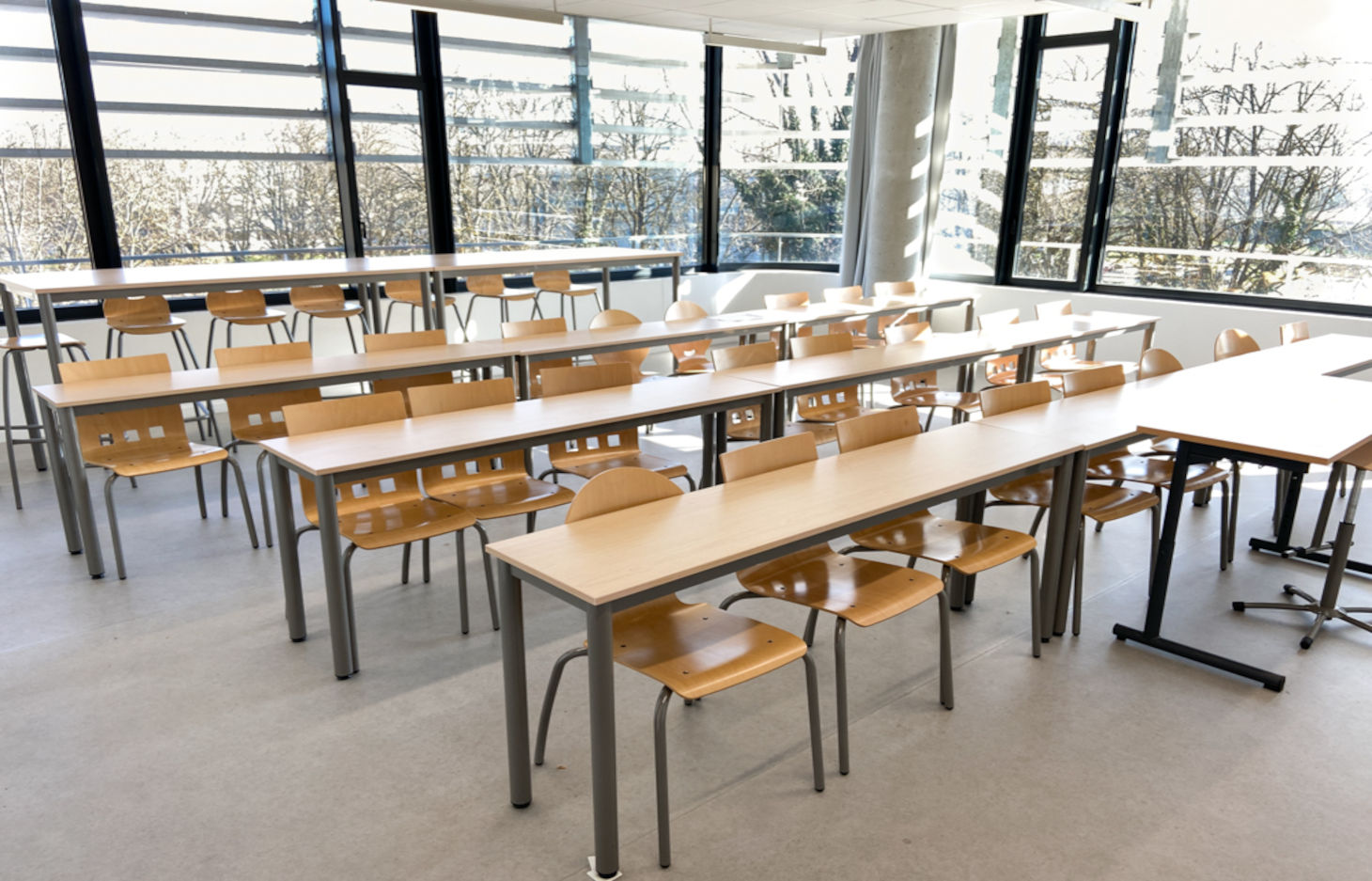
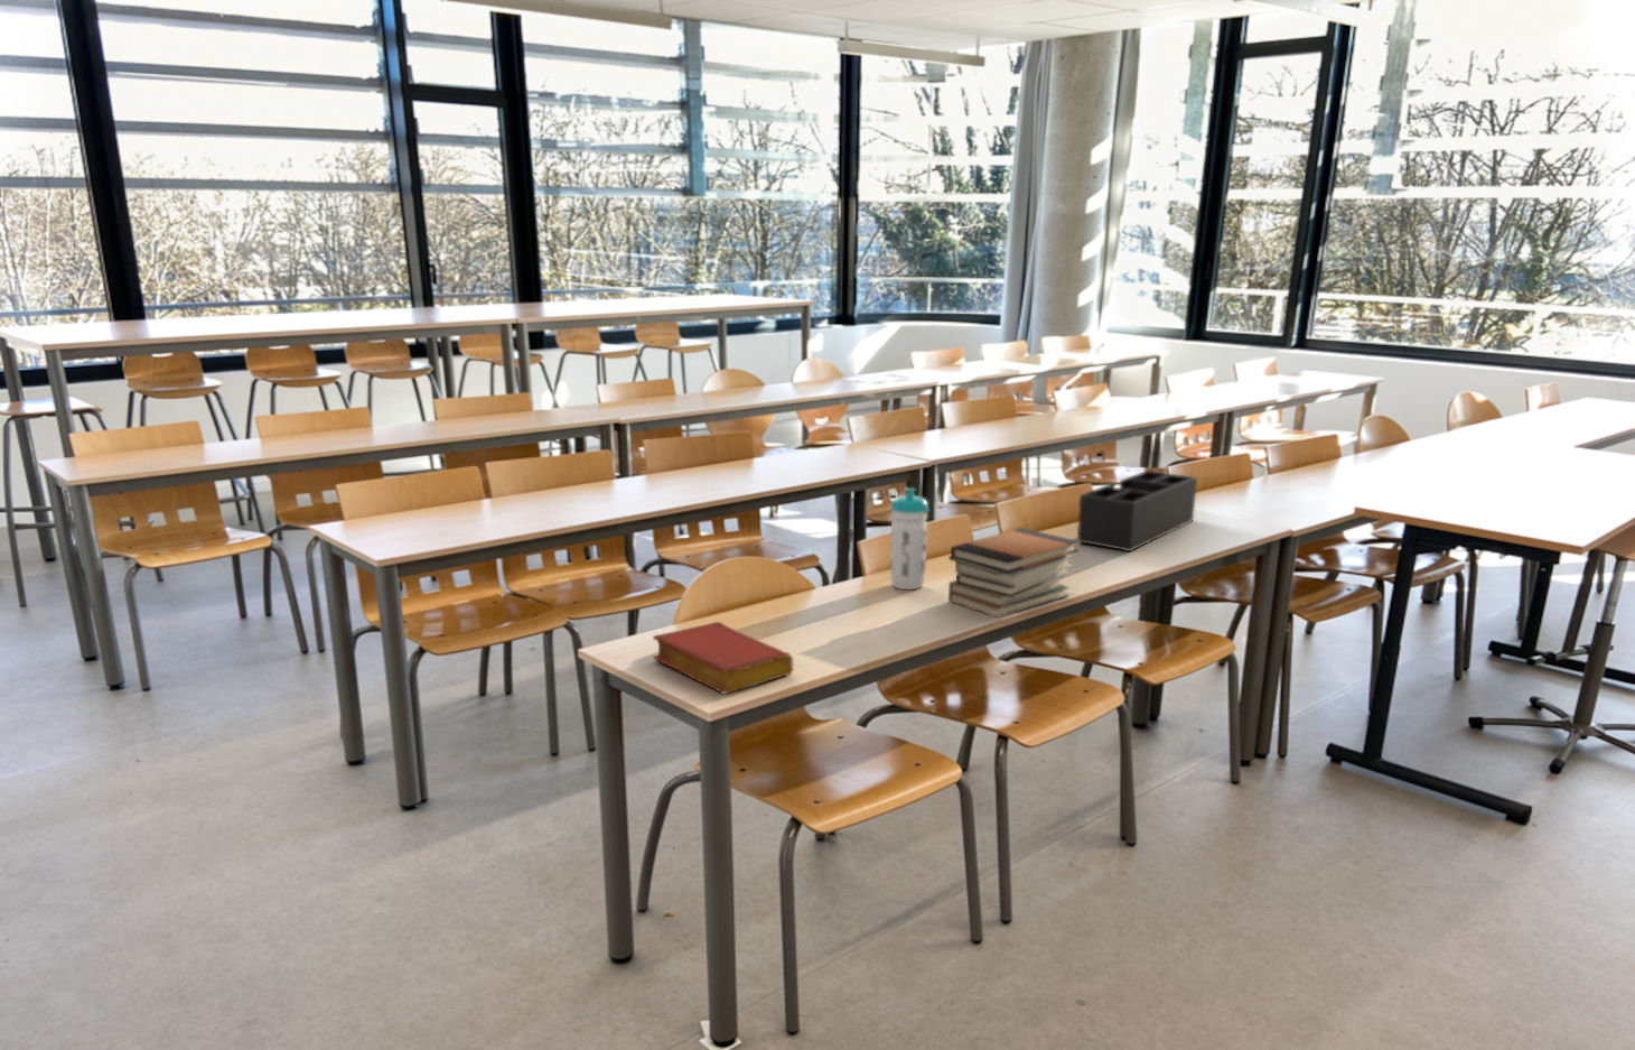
+ book [652,621,795,696]
+ water bottle [889,486,930,591]
+ desk organizer [1076,470,1199,553]
+ book stack [947,527,1080,619]
